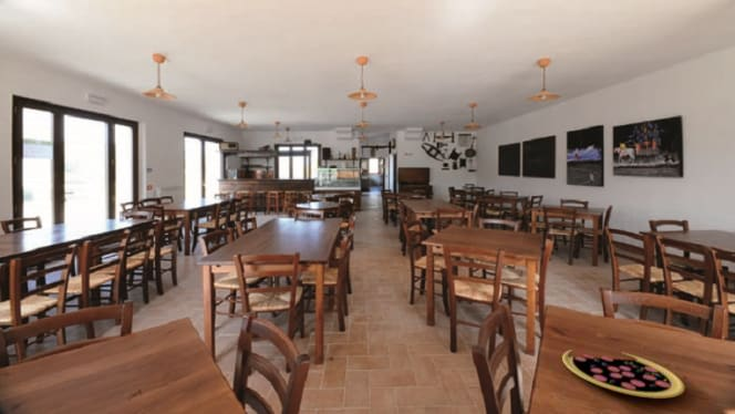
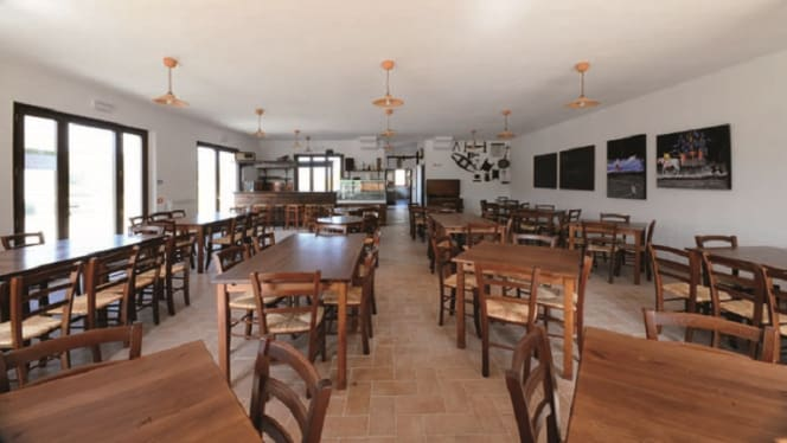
- pizza [561,349,685,400]
